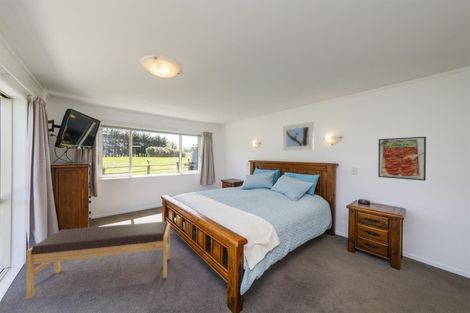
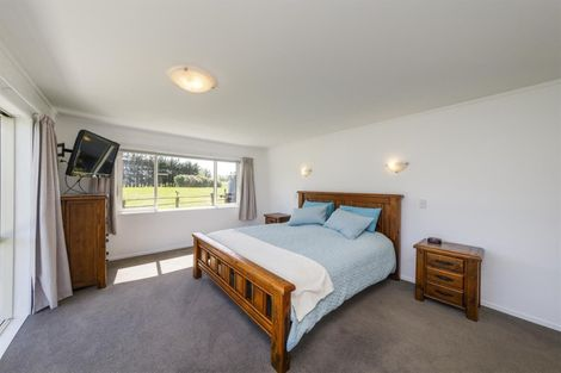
- bench [25,220,171,300]
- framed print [282,121,315,152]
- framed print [377,136,427,182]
